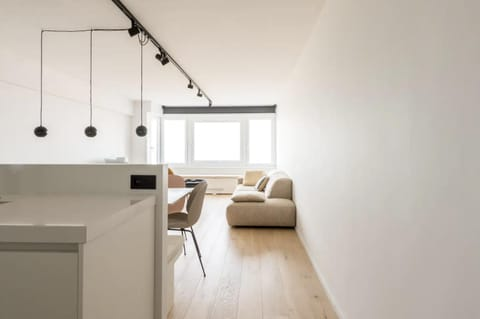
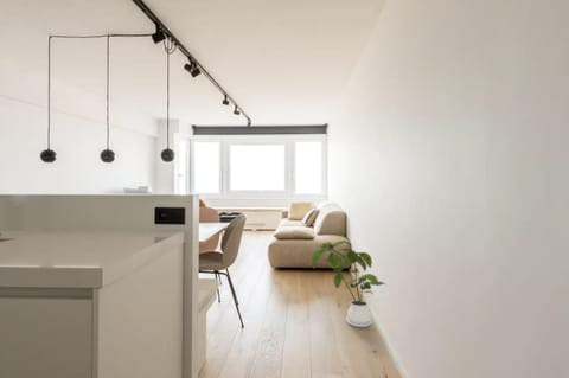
+ house plant [311,239,386,328]
